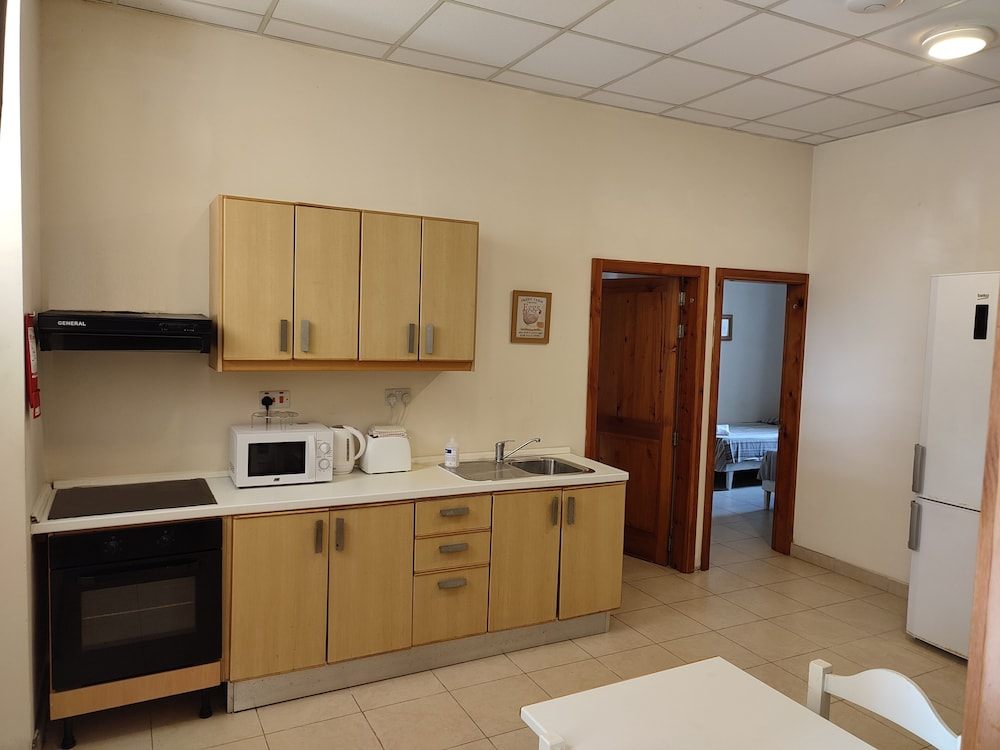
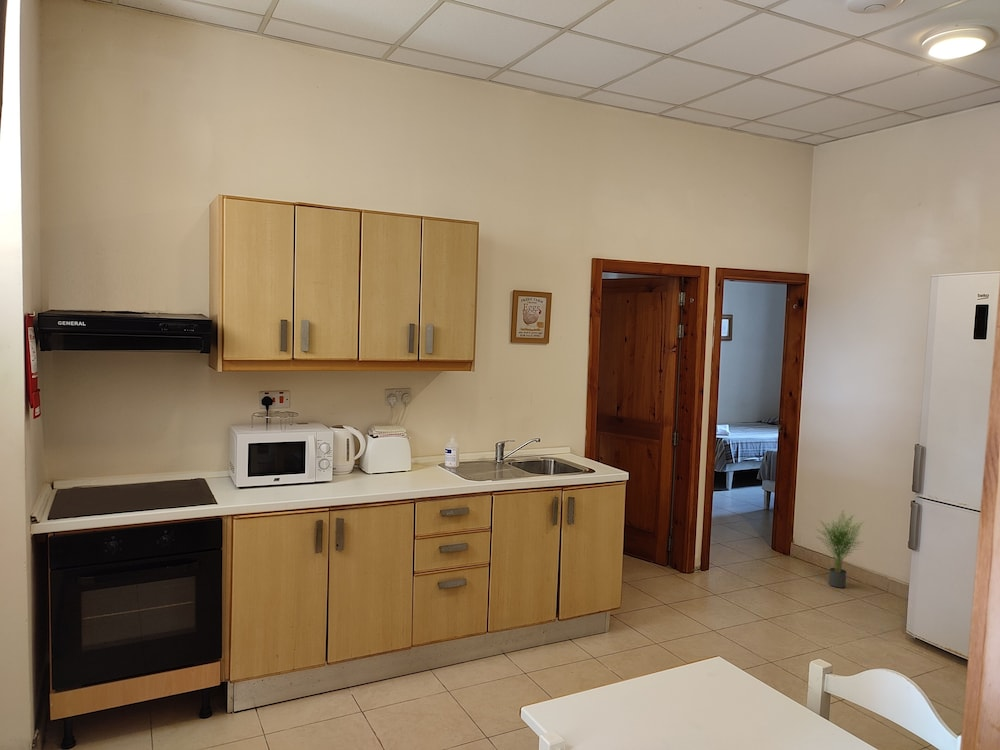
+ potted plant [813,510,865,589]
